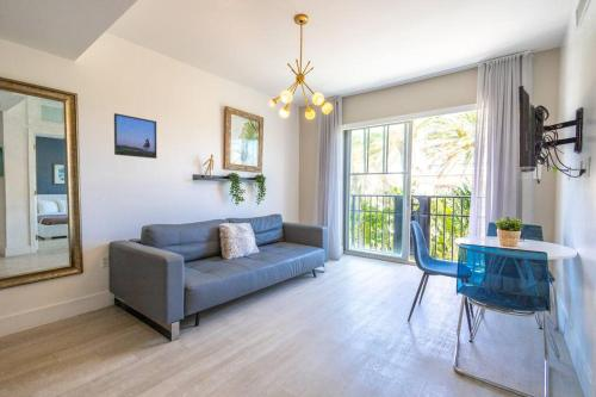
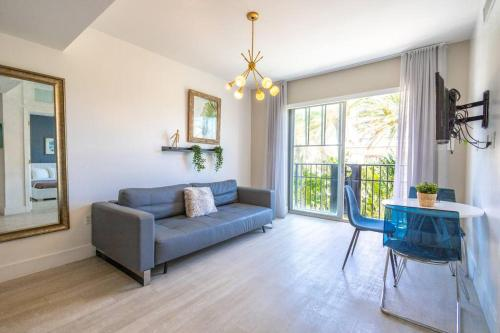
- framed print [113,112,157,160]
